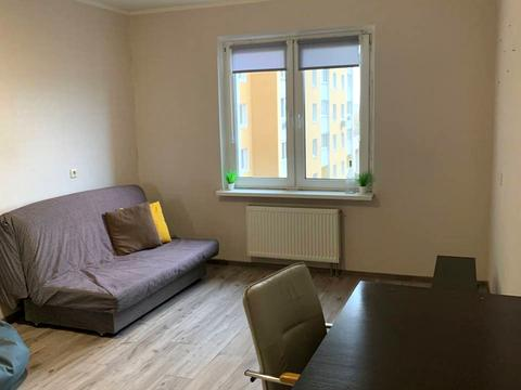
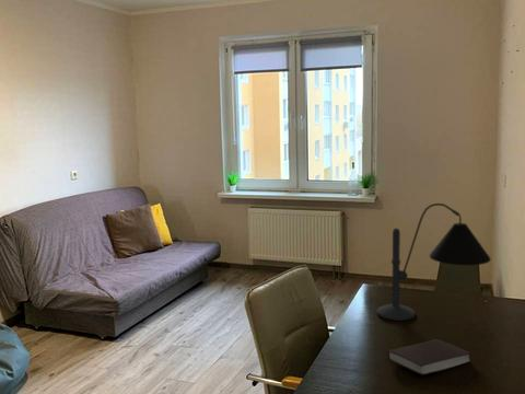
+ desk lamp [375,202,492,322]
+ book [387,338,471,376]
